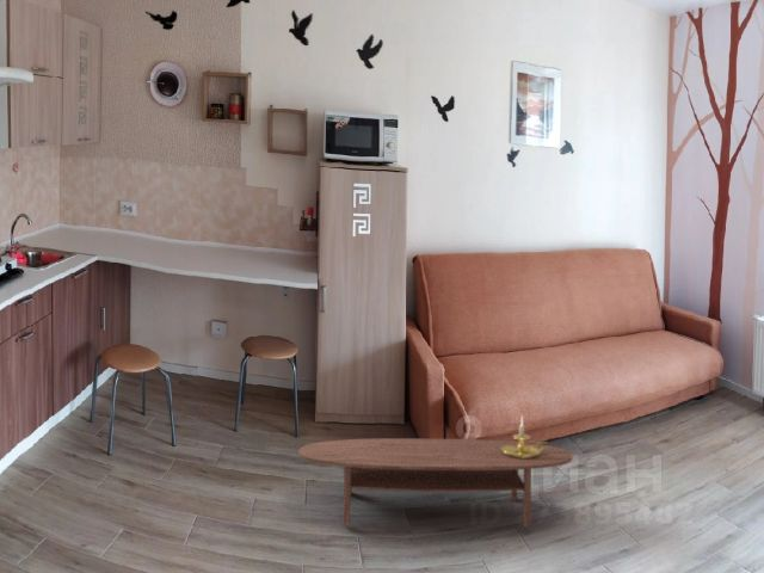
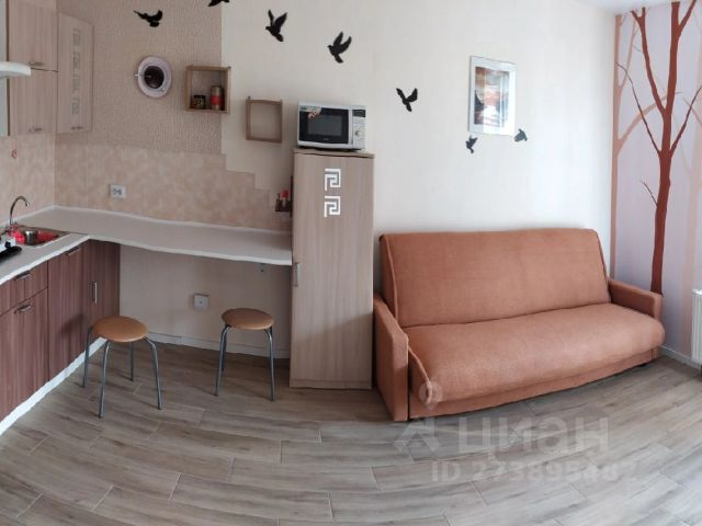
- coffee table [297,437,573,528]
- candle holder [501,414,547,458]
